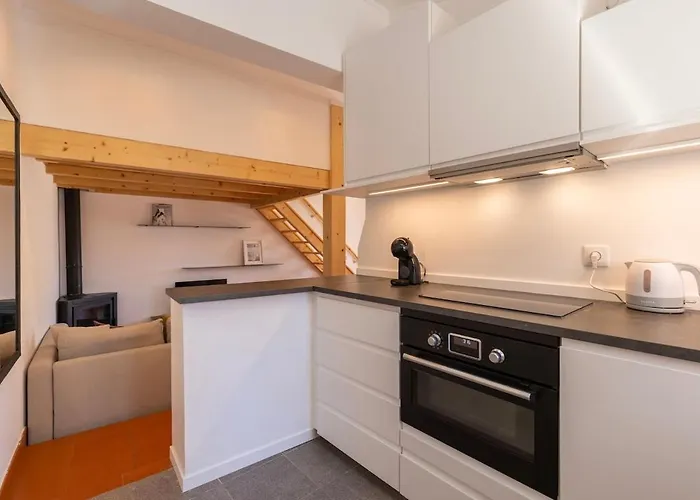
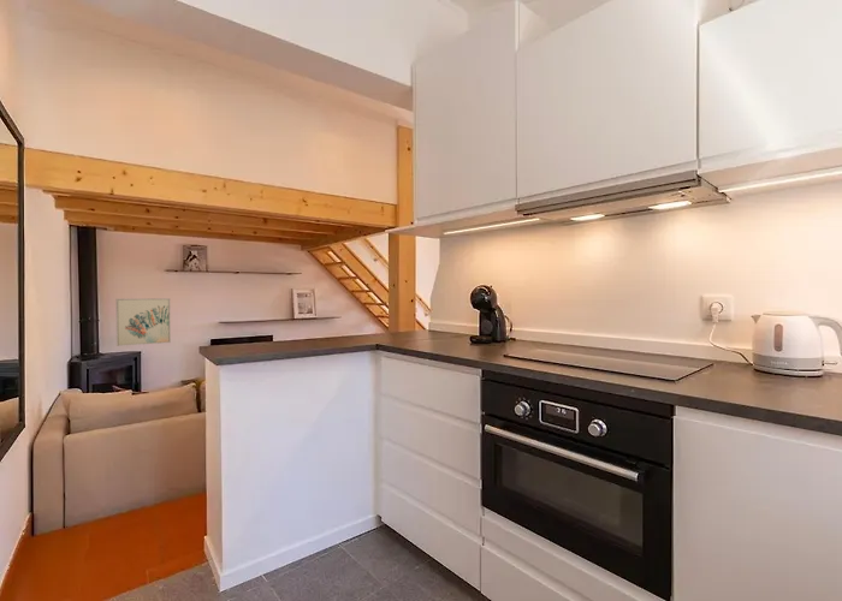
+ wall art [114,297,172,347]
